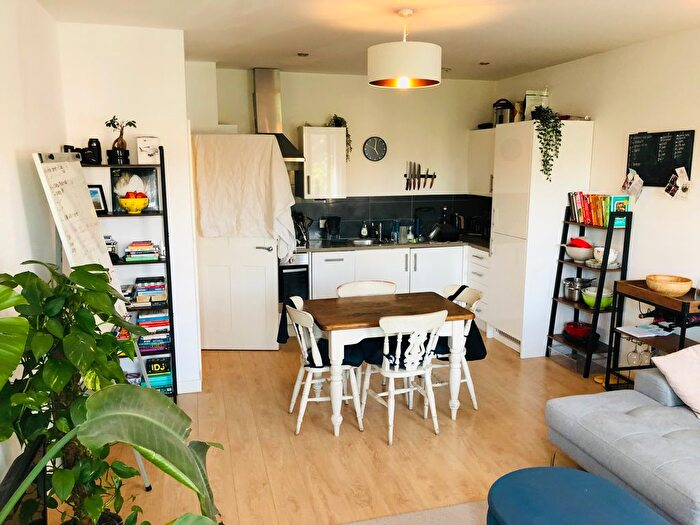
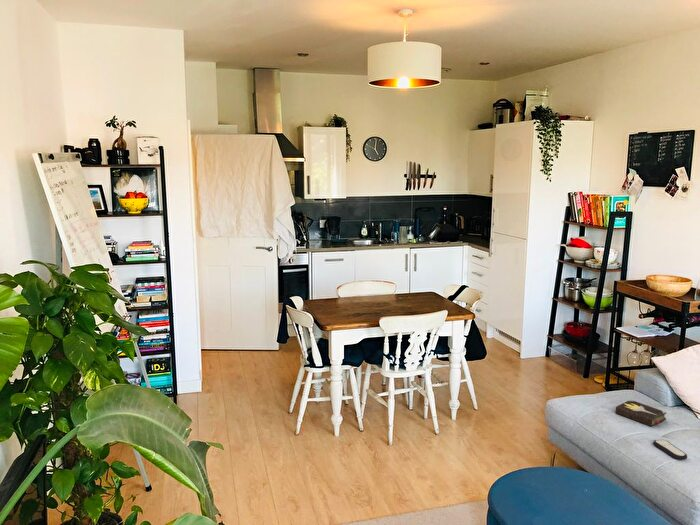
+ remote control [652,439,688,461]
+ hardback book [615,398,668,428]
